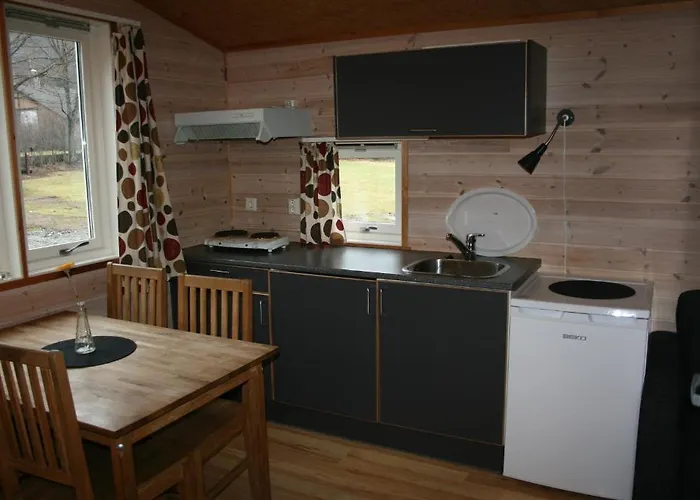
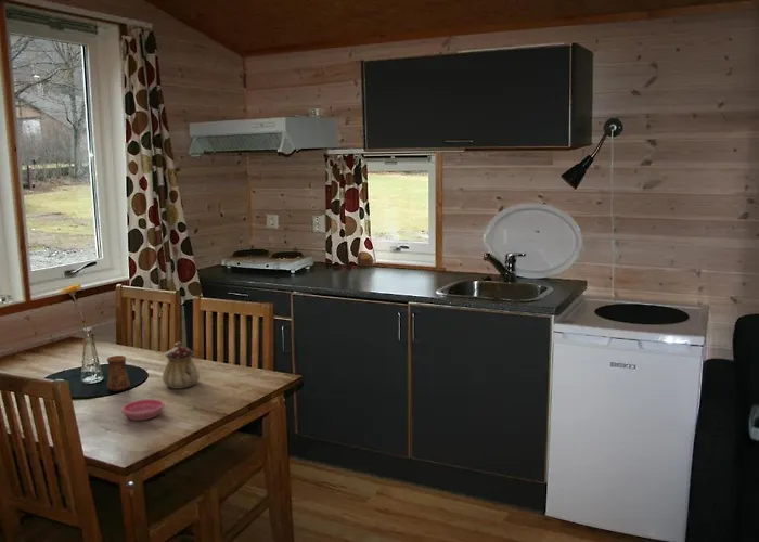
+ cup [106,354,131,392]
+ teapot [162,340,201,390]
+ saucer [120,398,165,422]
